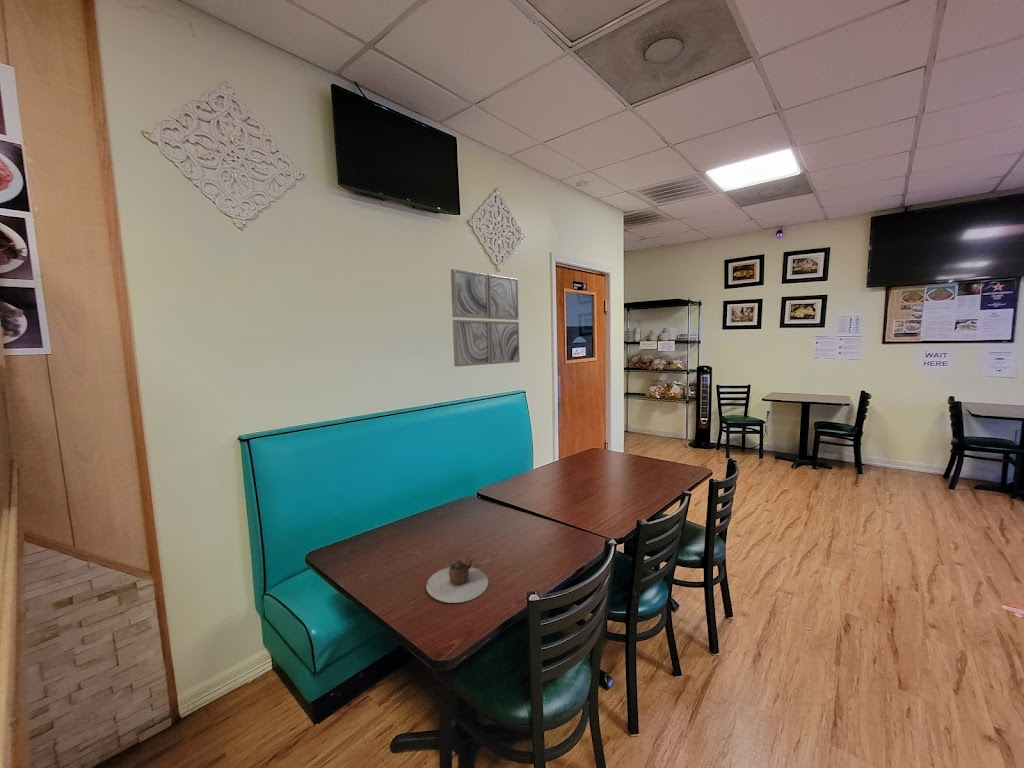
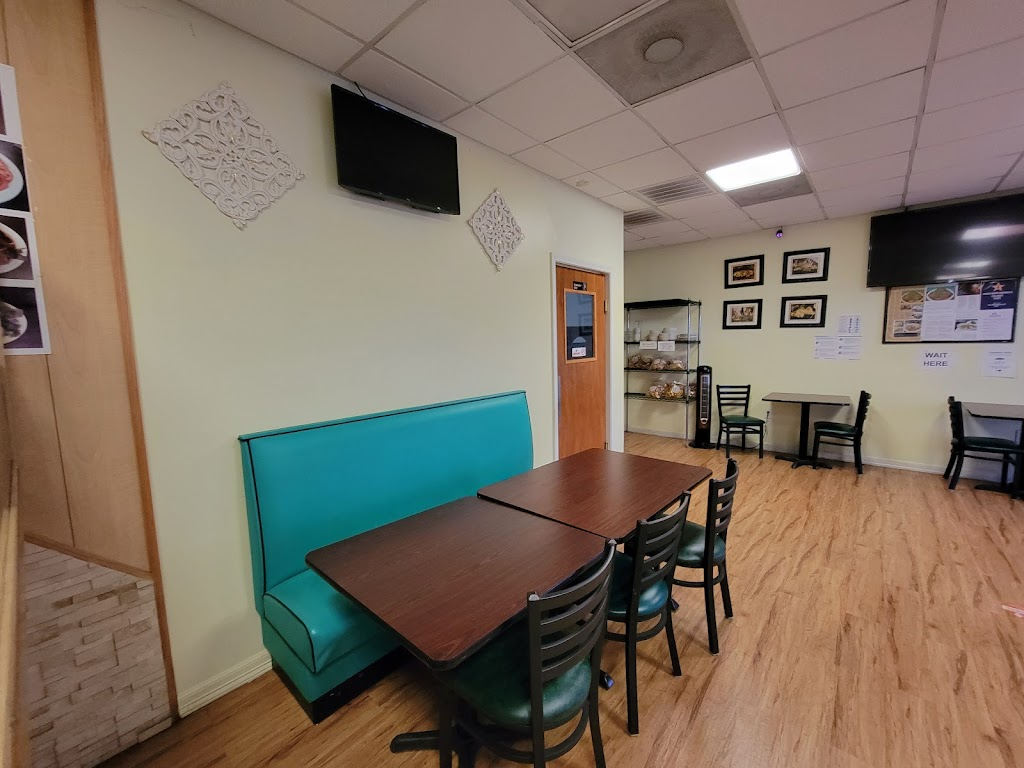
- teapot [425,552,489,604]
- wall art [450,268,521,368]
